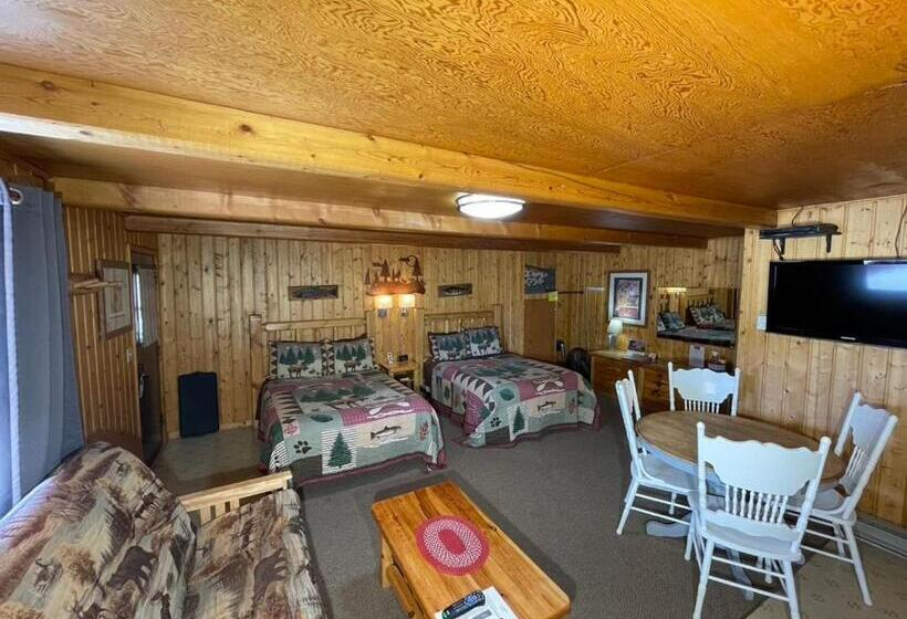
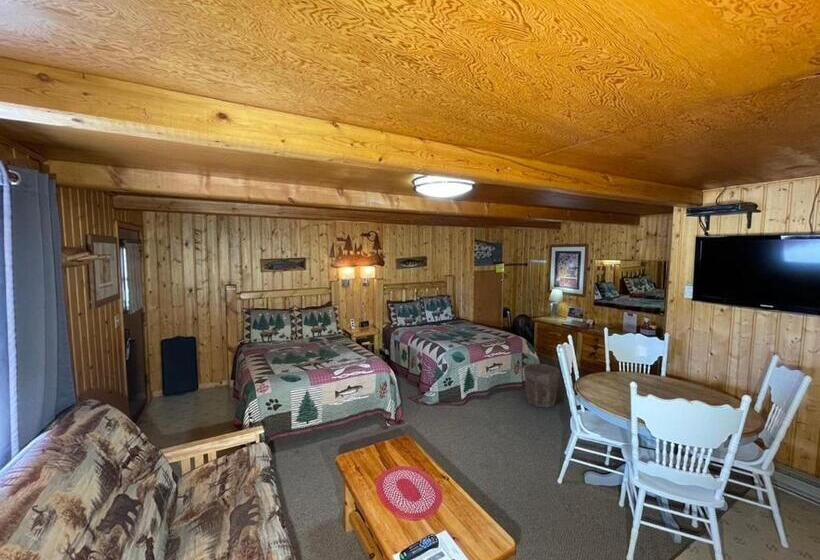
+ waste bin [522,363,561,409]
